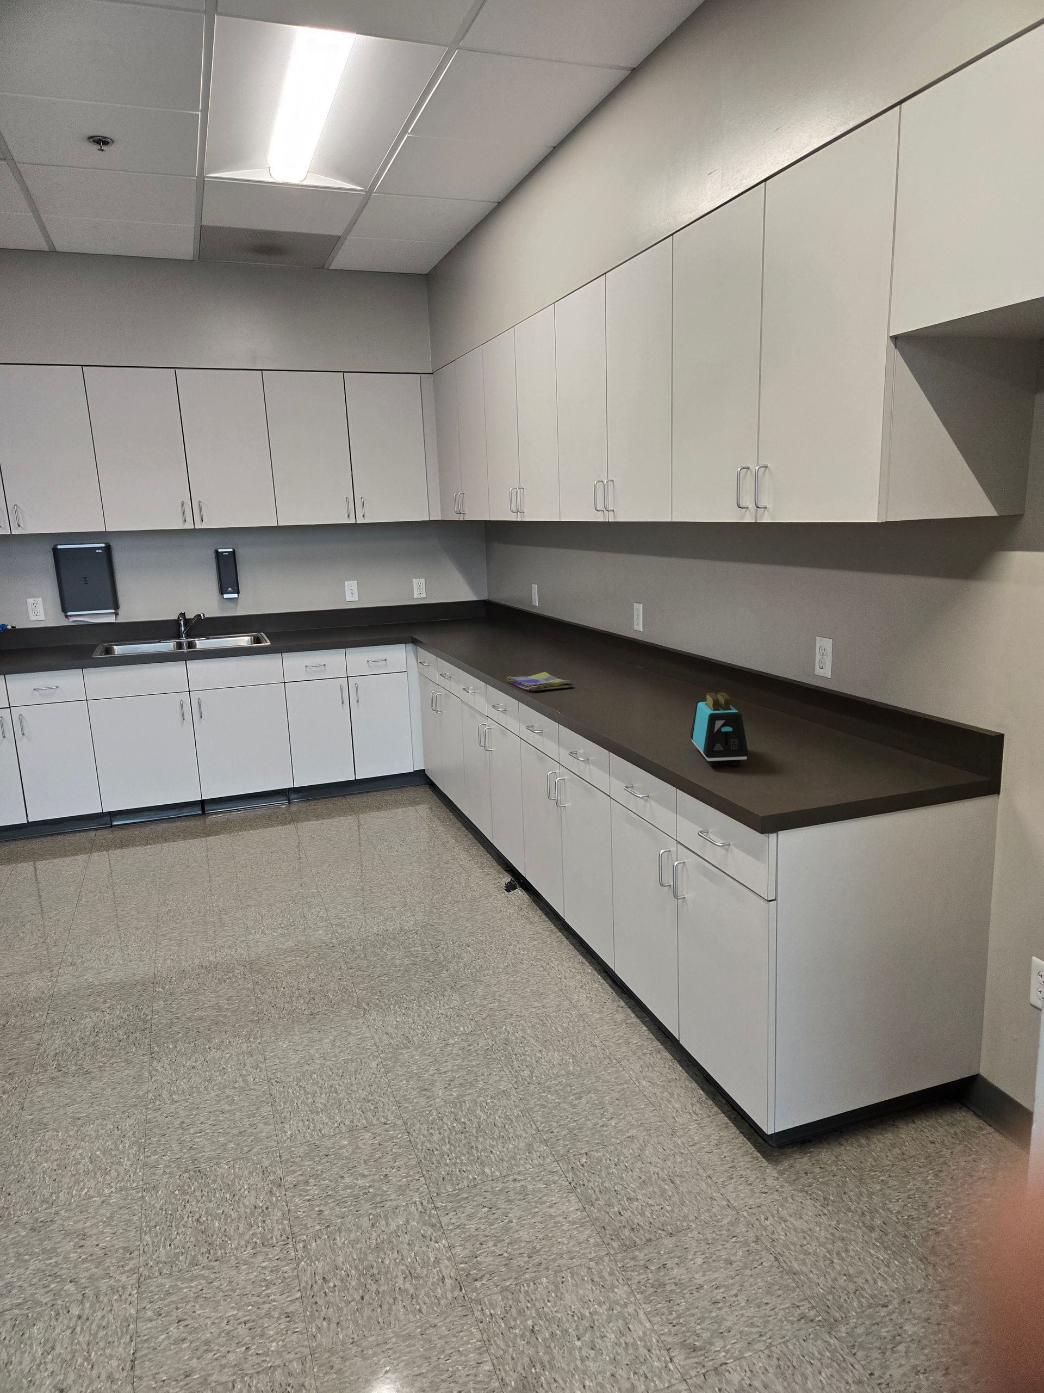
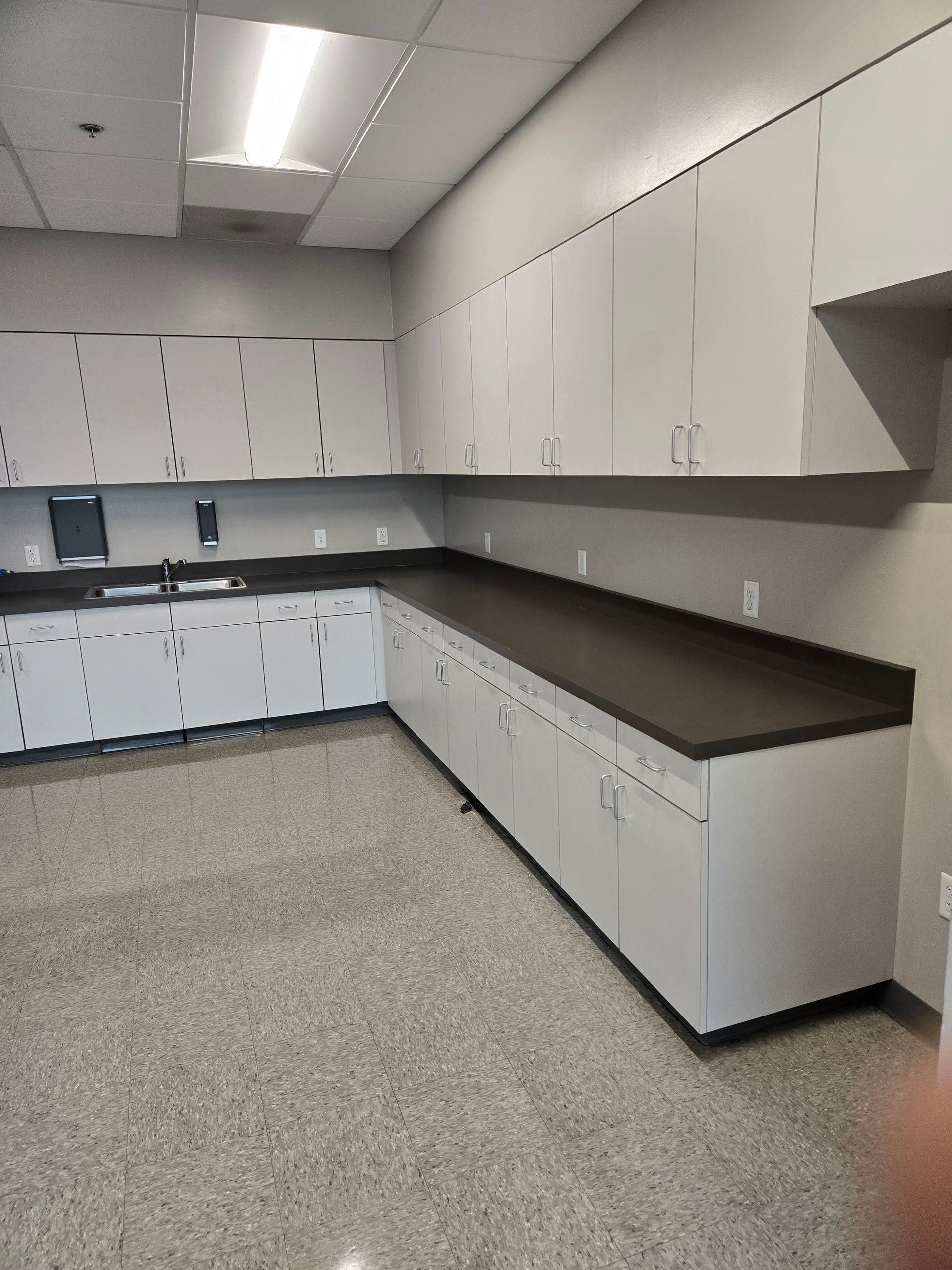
- toaster [690,692,749,767]
- dish towel [507,671,574,692]
